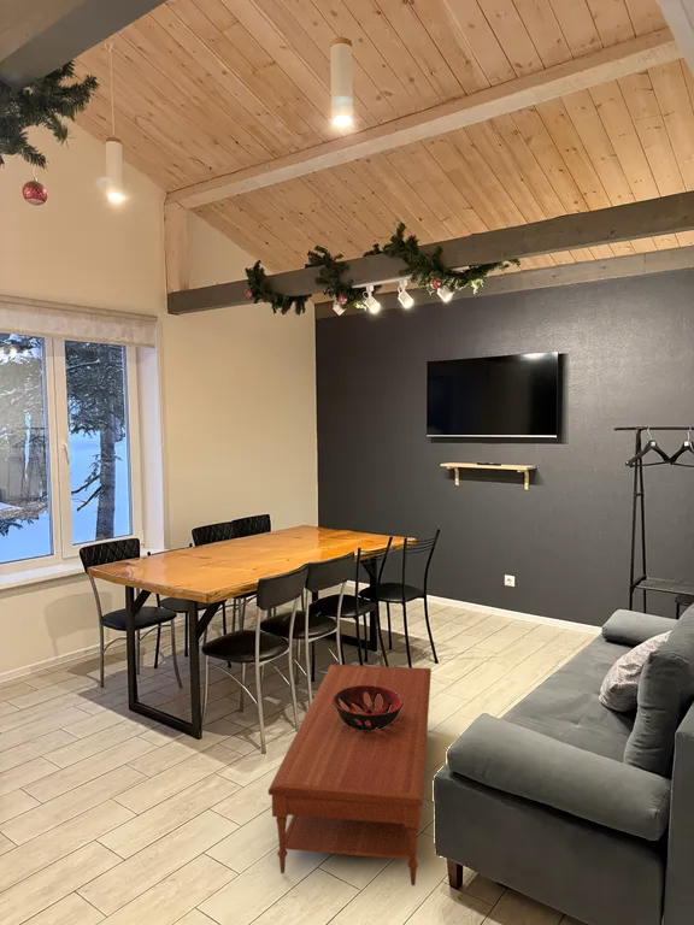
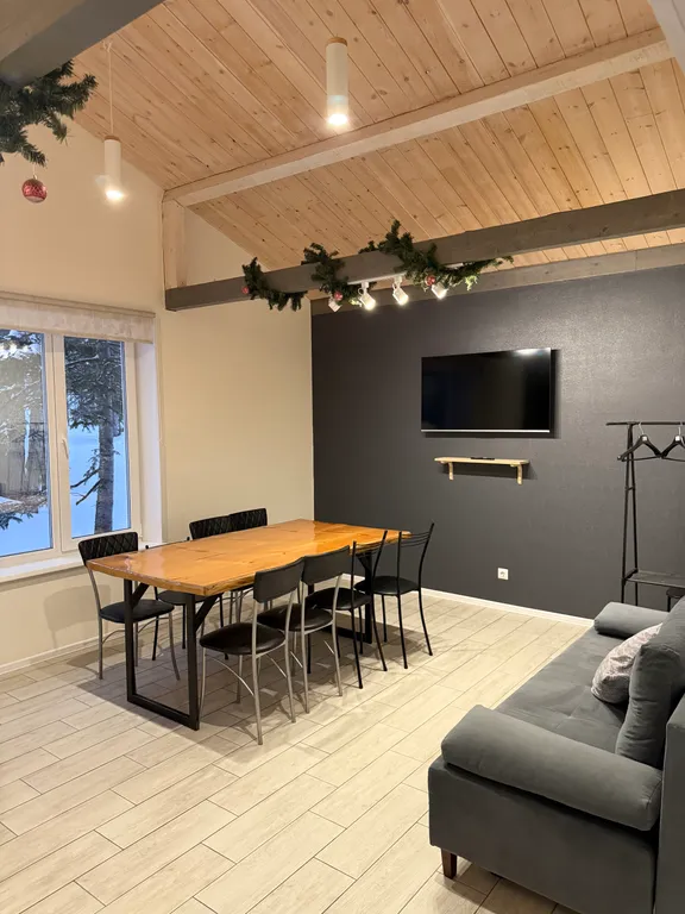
- decorative bowl [333,685,404,731]
- coffee table [267,664,433,886]
